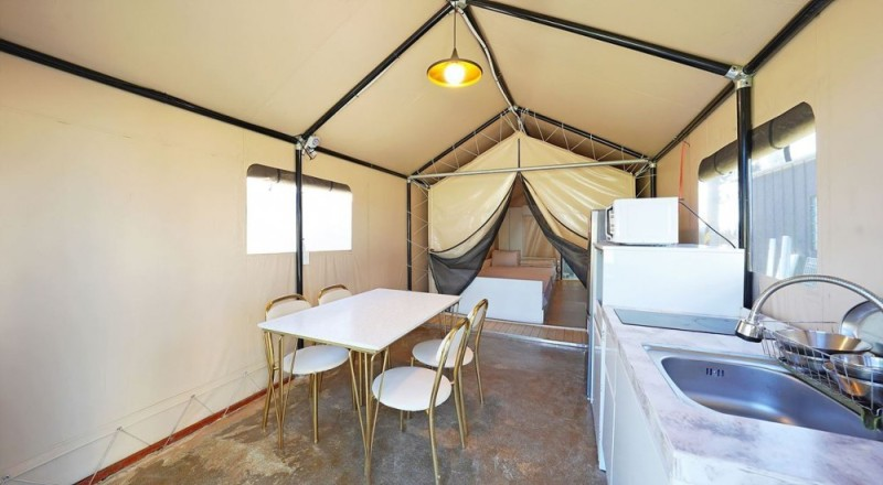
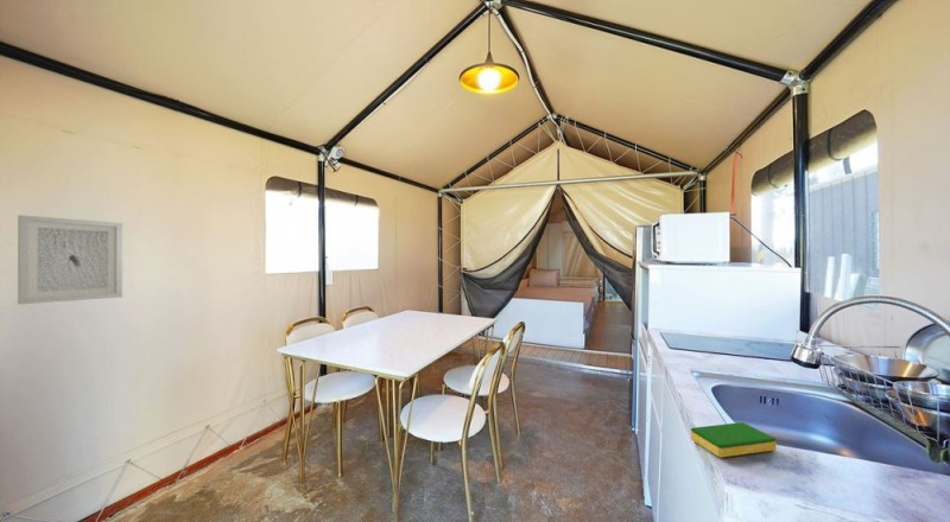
+ wall art [17,214,124,305]
+ dish sponge [690,421,777,458]
